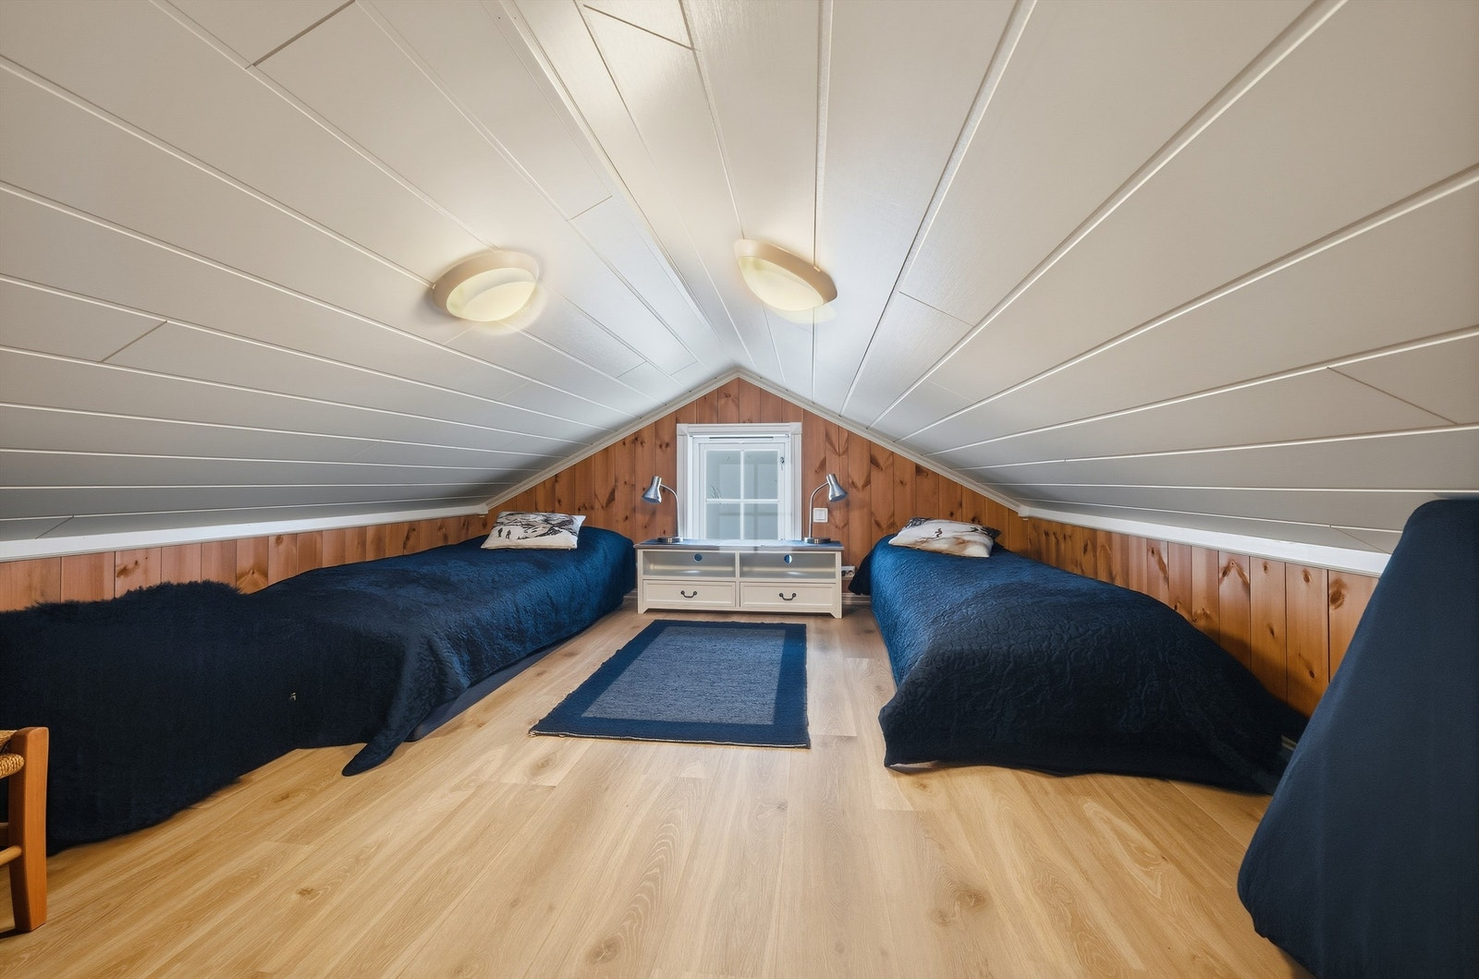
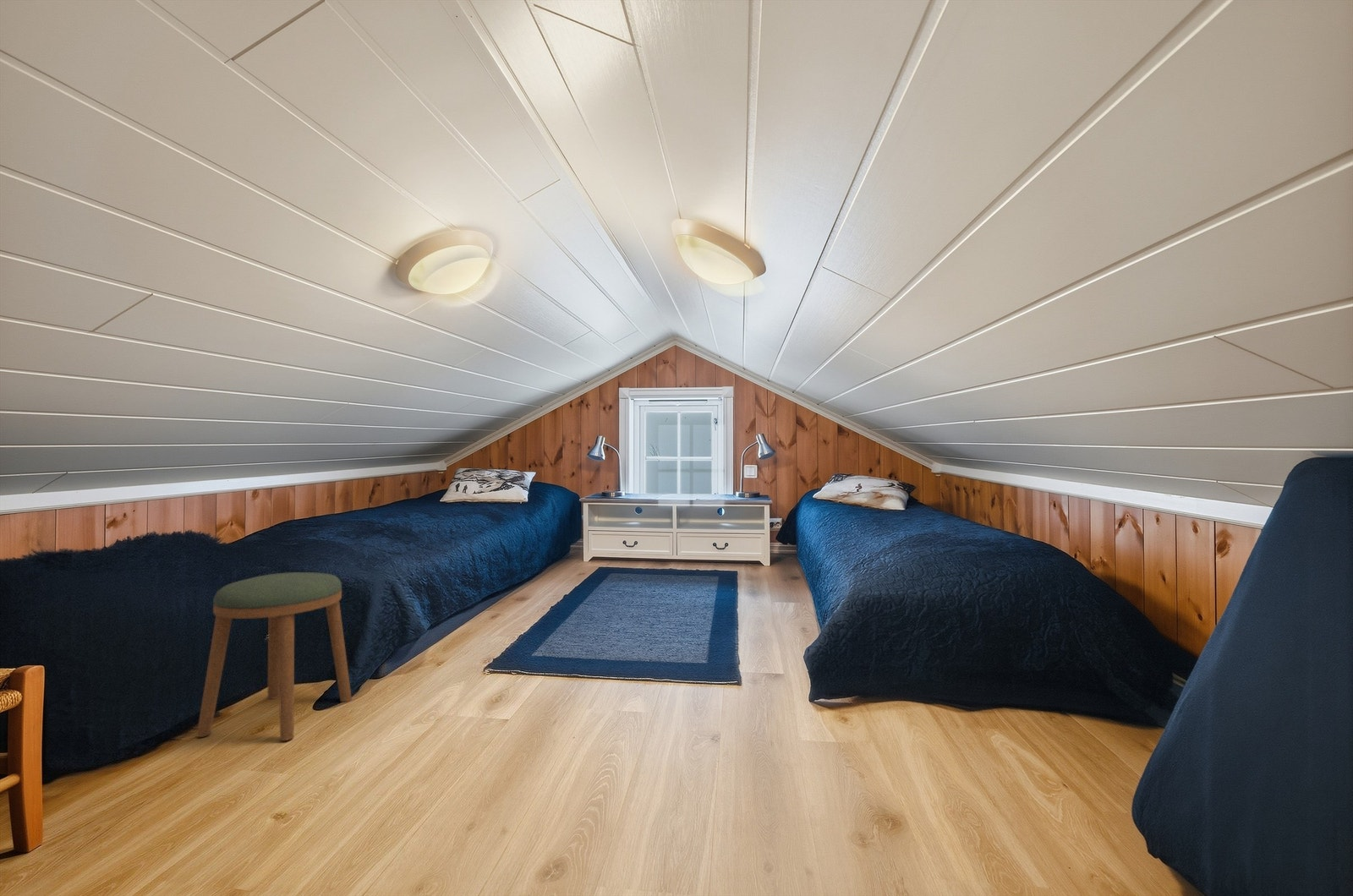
+ stool [195,571,353,741]
